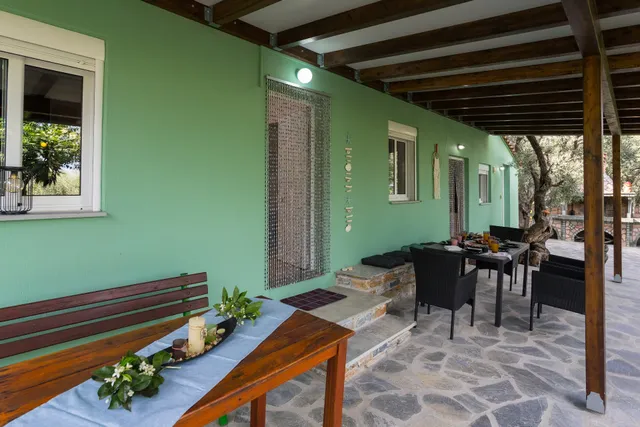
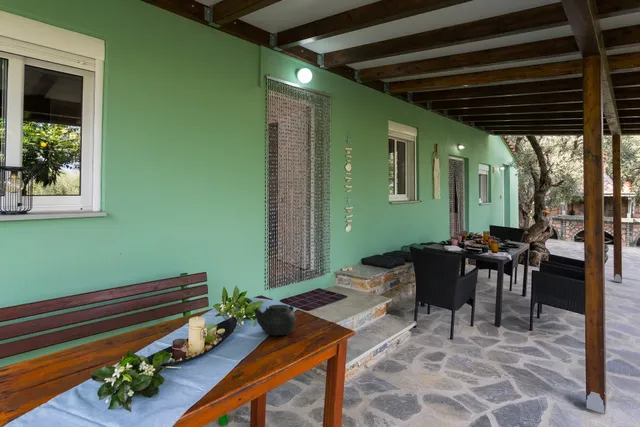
+ teapot [252,304,297,337]
